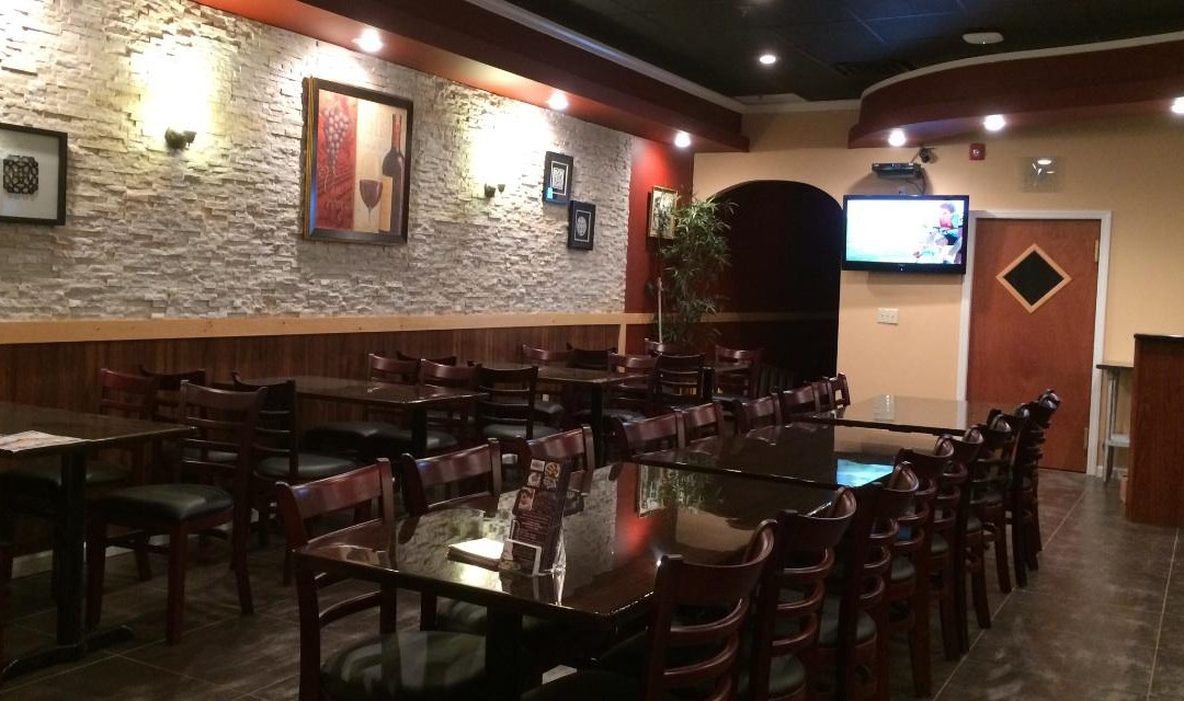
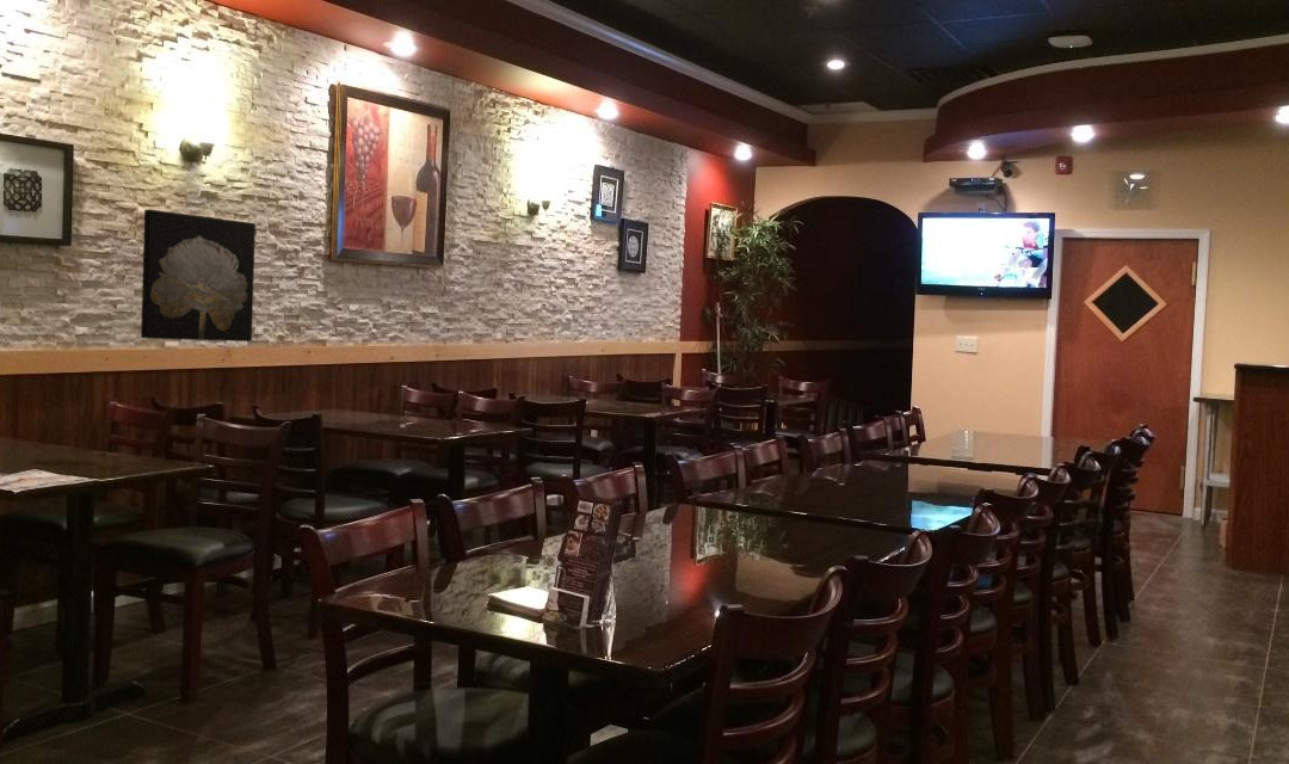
+ wall art [140,208,257,343]
